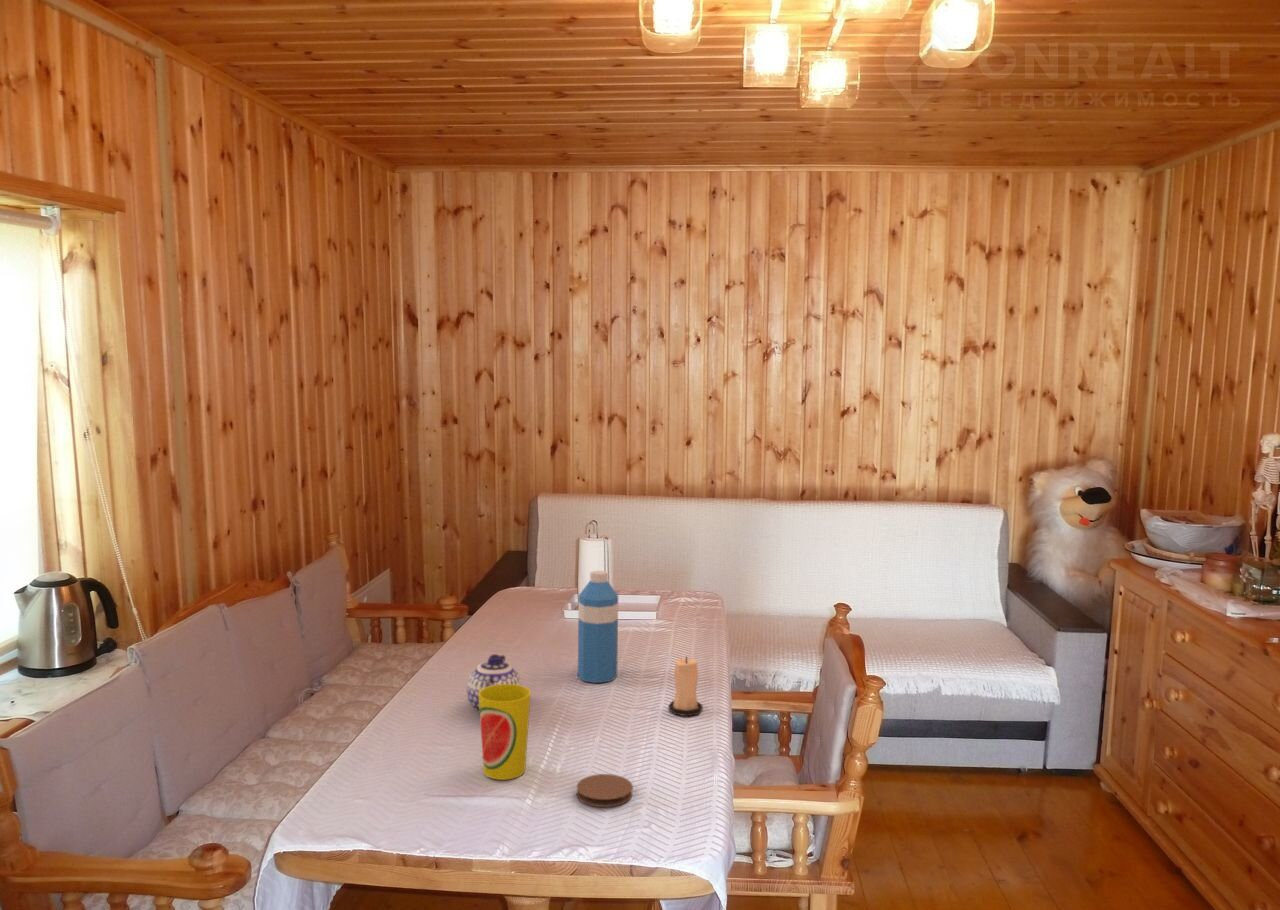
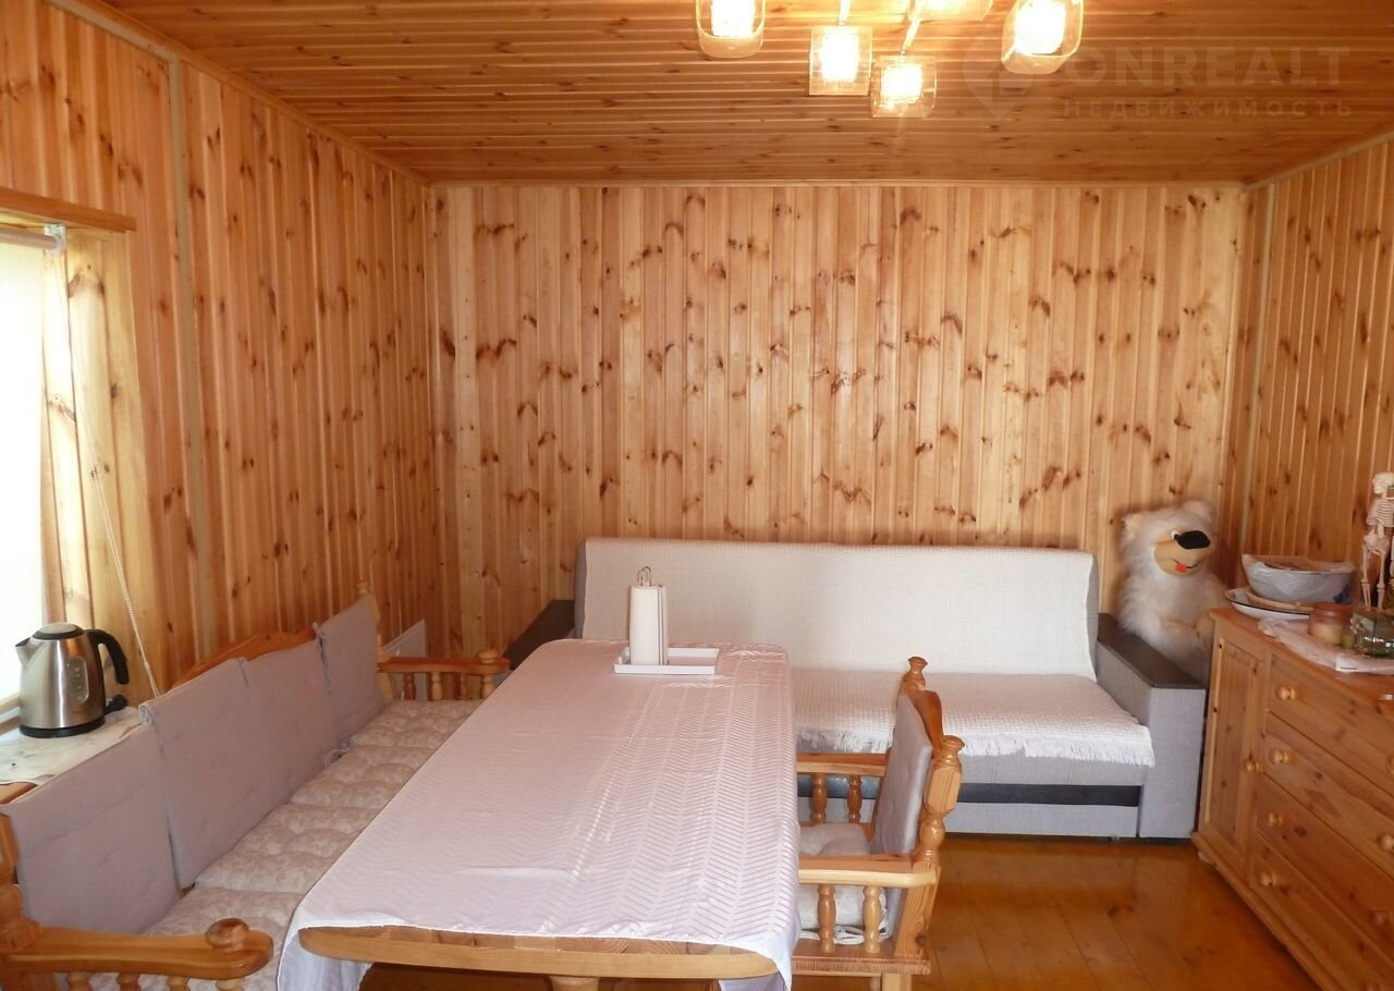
- candle [668,655,703,717]
- water bottle [577,570,619,684]
- cup [478,684,532,781]
- coaster [575,773,634,808]
- teapot [466,653,523,714]
